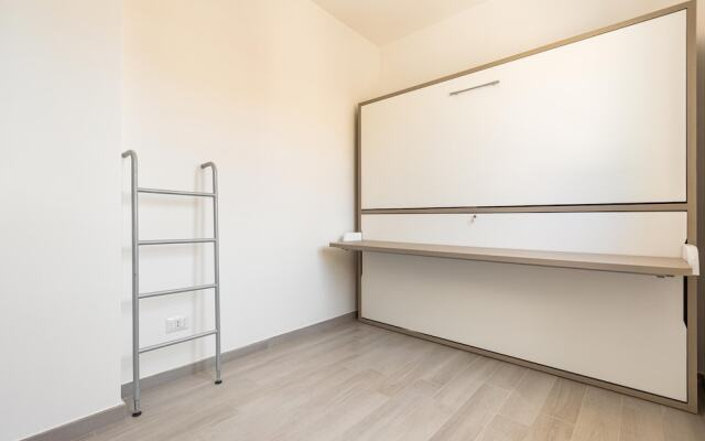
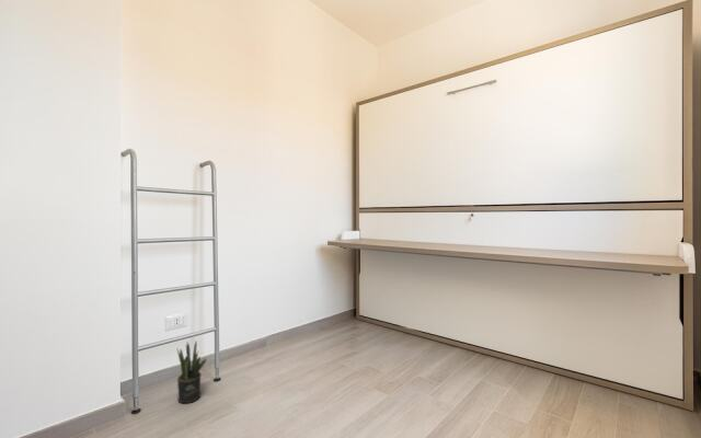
+ potted plant [175,341,208,404]
